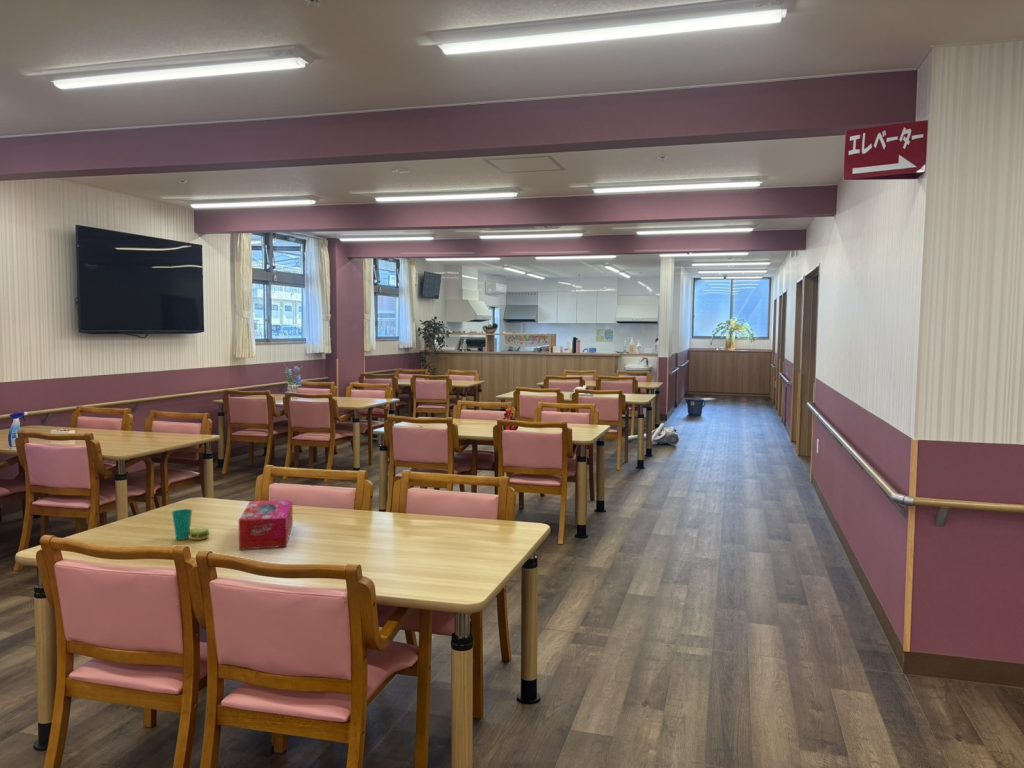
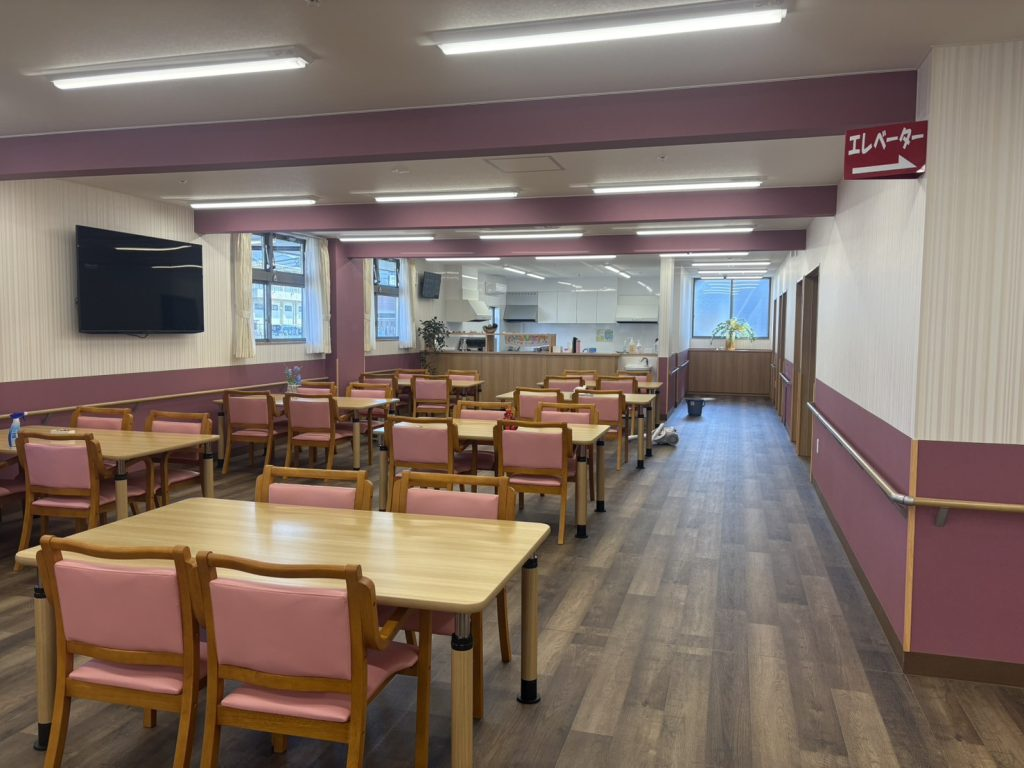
- tissue box [238,499,294,550]
- cup [171,508,211,541]
